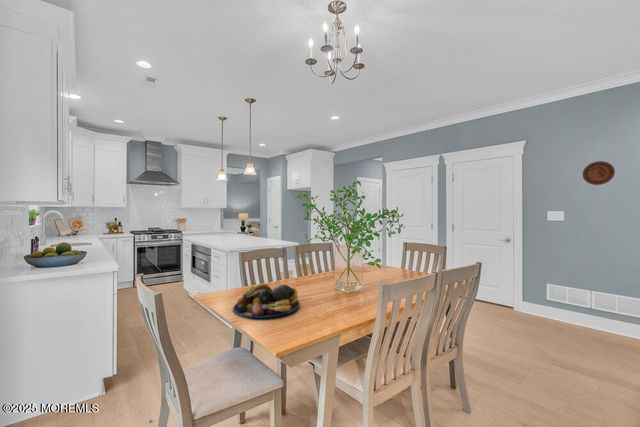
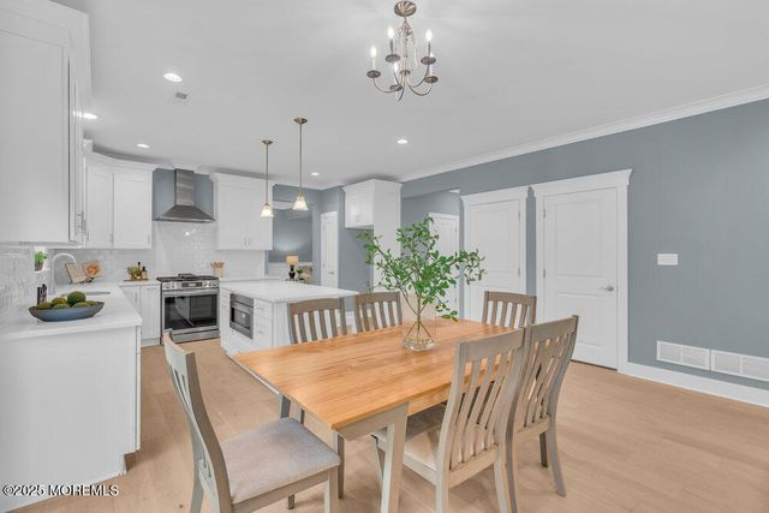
- fruit bowl [232,283,301,319]
- decorative plate [582,160,616,186]
